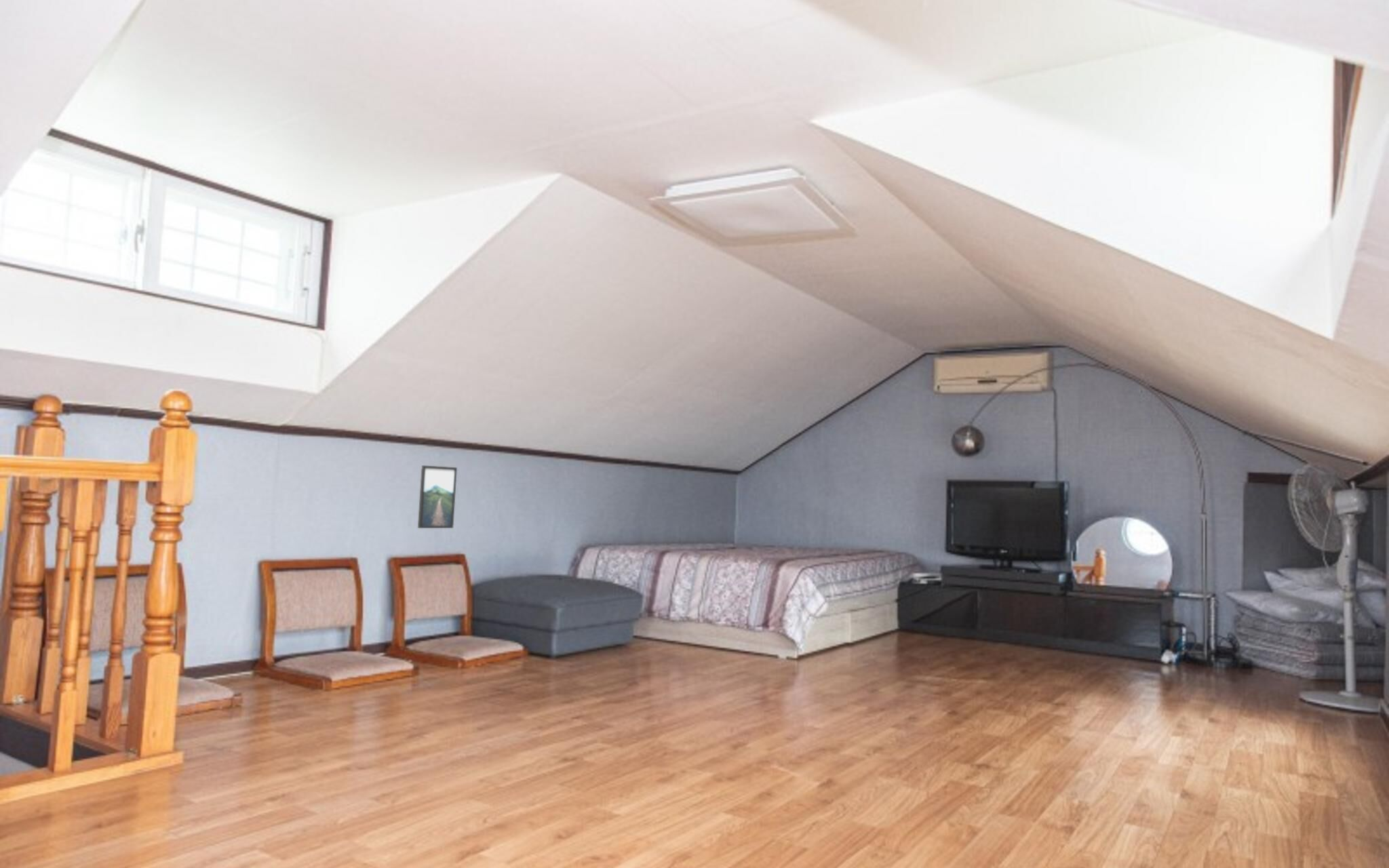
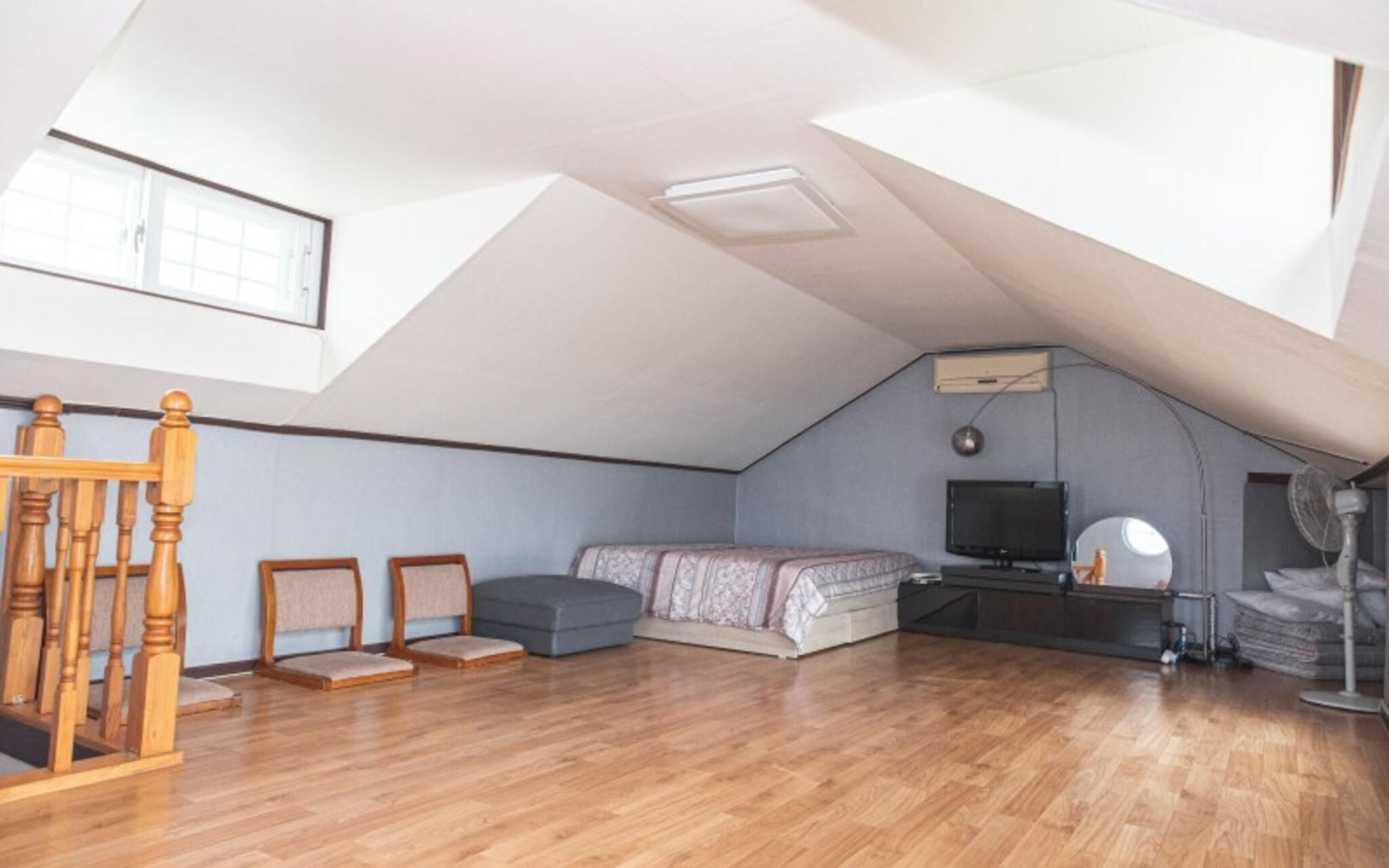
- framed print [417,465,458,529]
